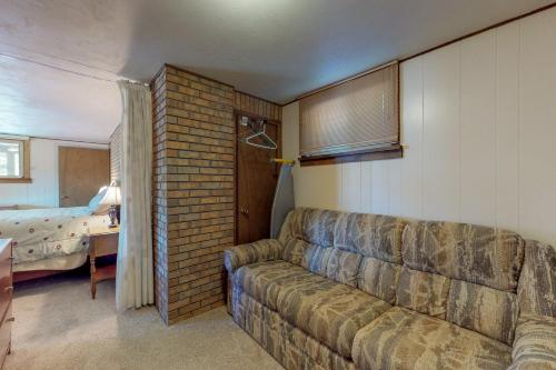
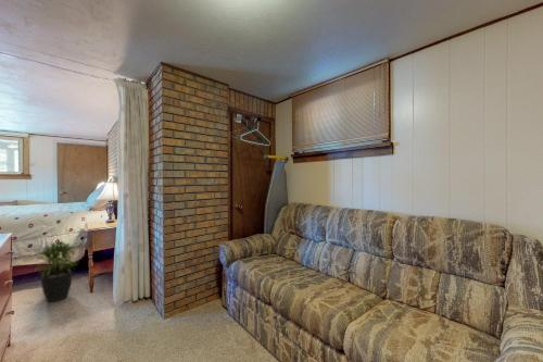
+ potted plant [35,239,78,303]
